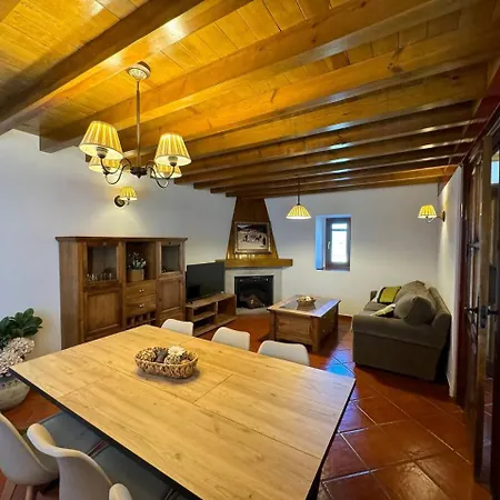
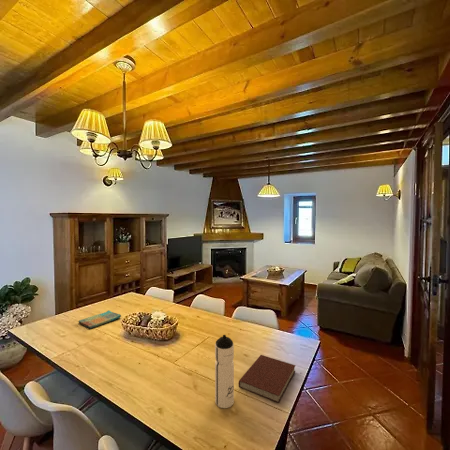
+ dish towel [78,310,122,329]
+ water bottle [214,334,235,409]
+ notebook [238,354,296,404]
